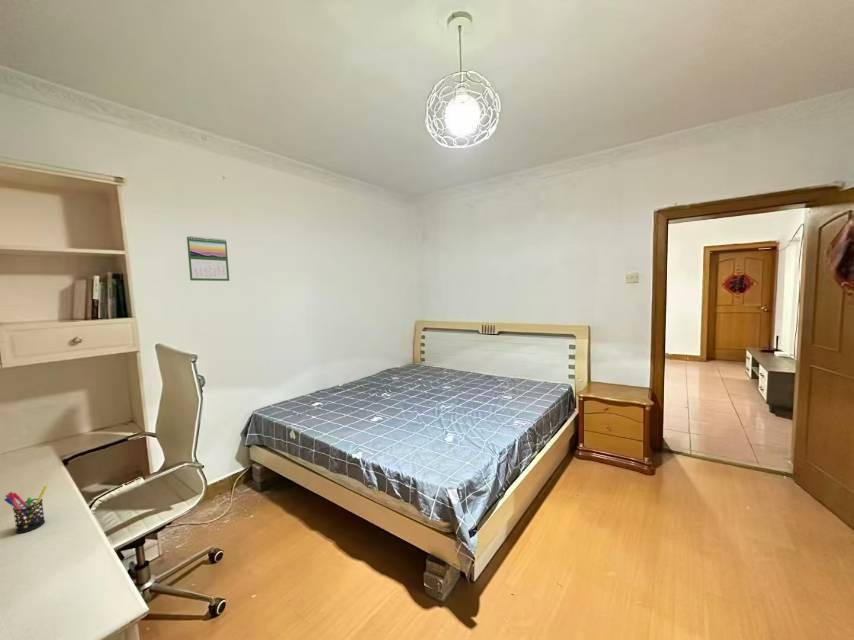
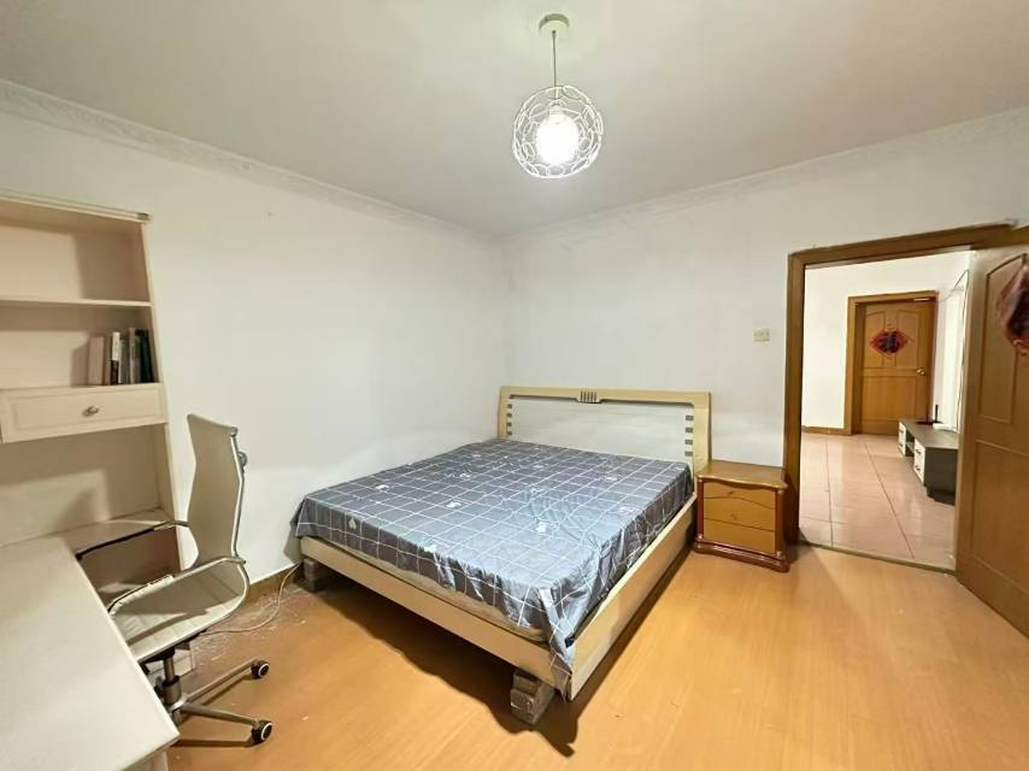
- pen holder [3,485,48,534]
- calendar [186,235,230,282]
